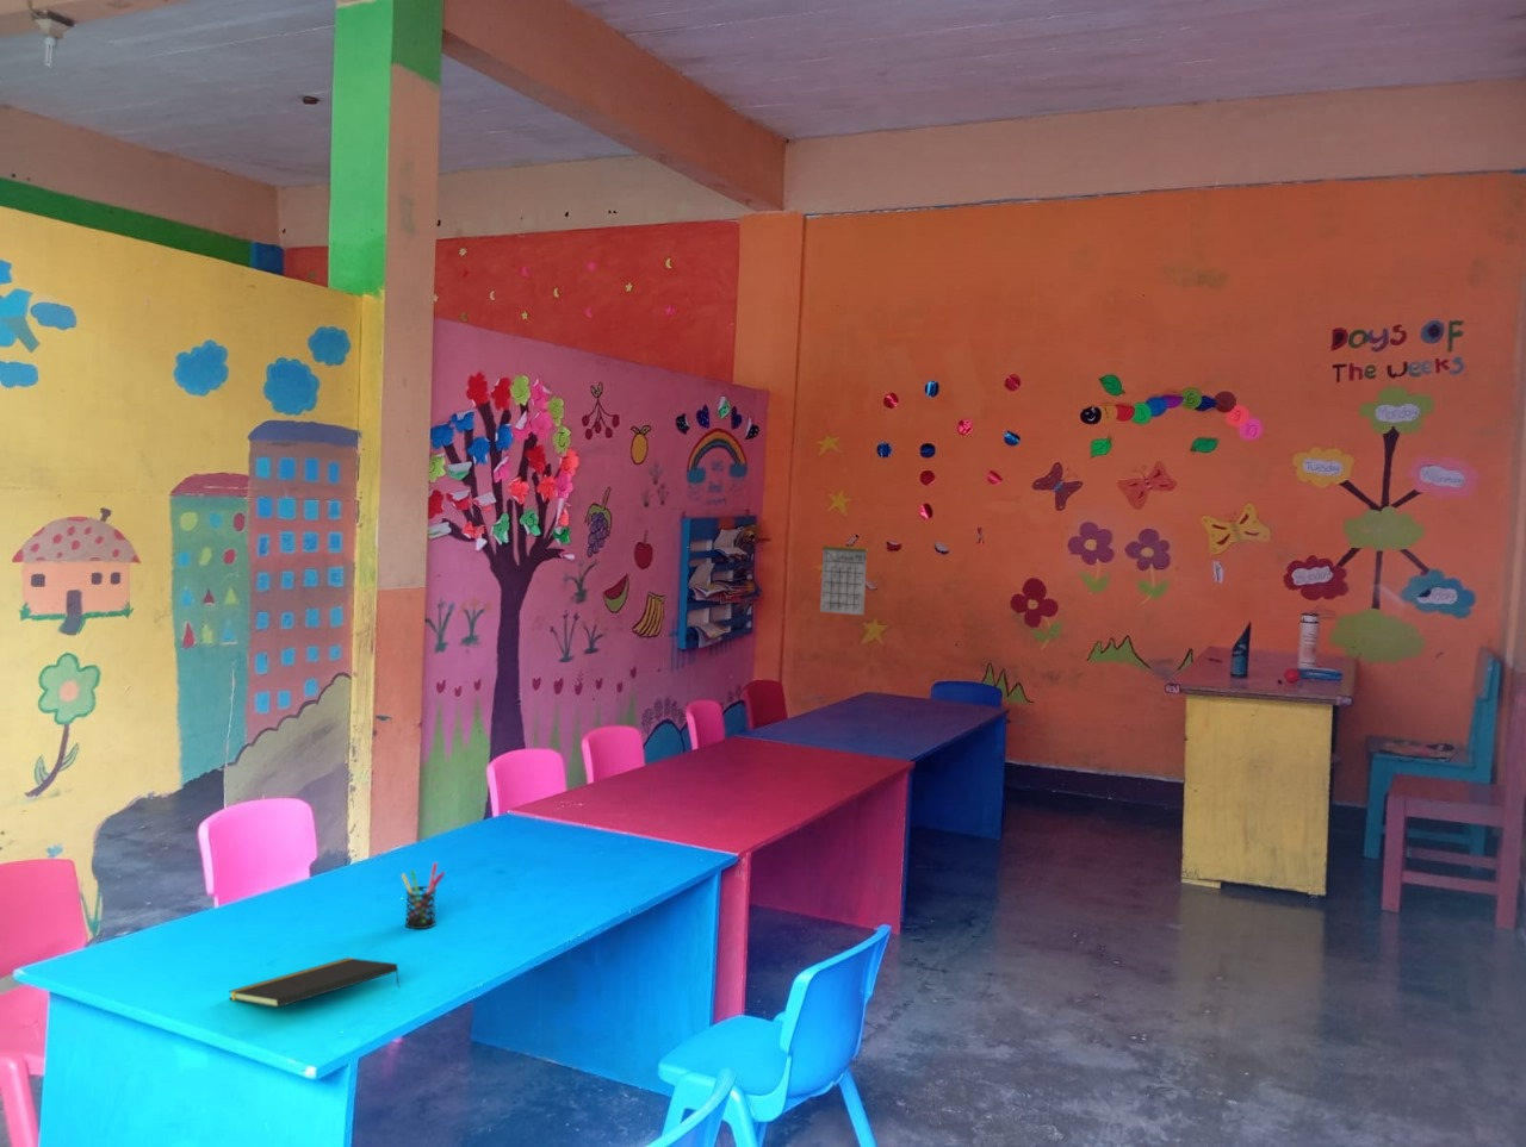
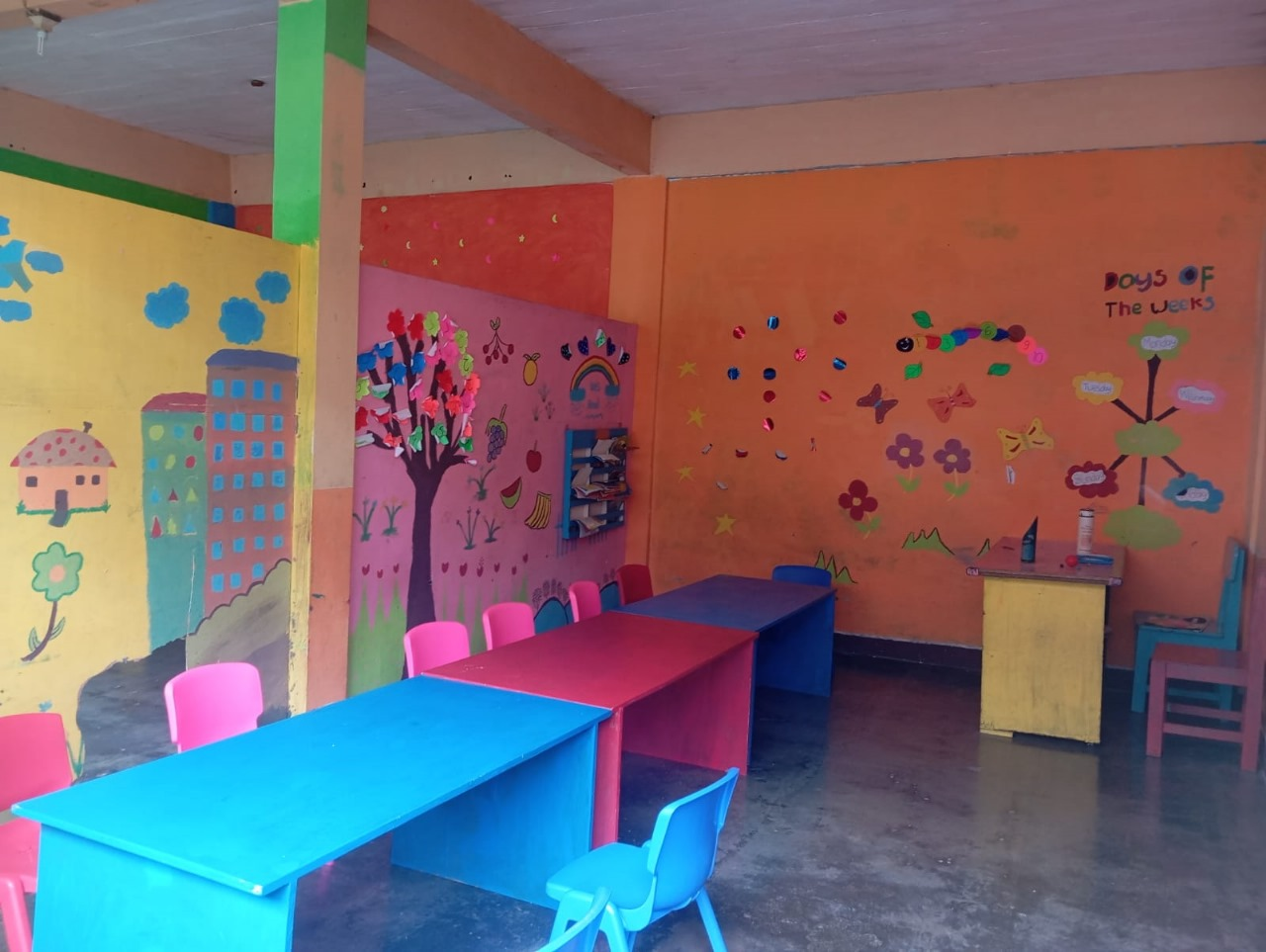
- notepad [228,957,400,1008]
- calendar [818,534,869,616]
- pen holder [400,861,446,930]
